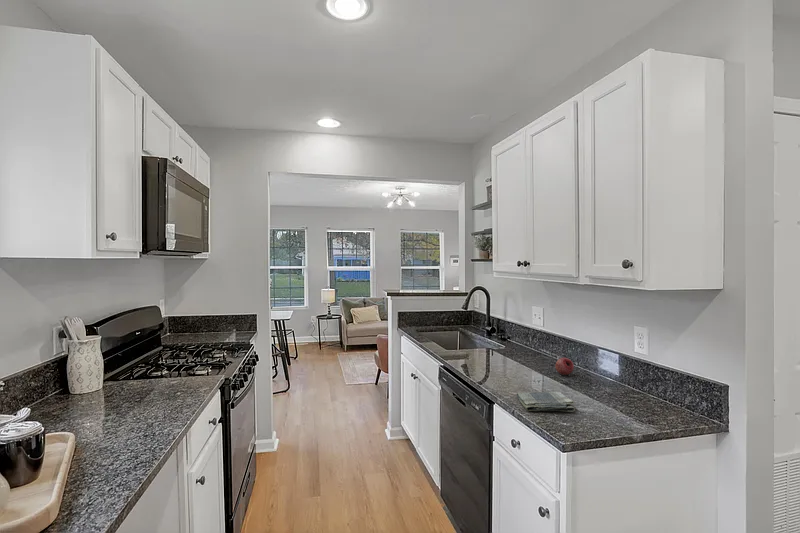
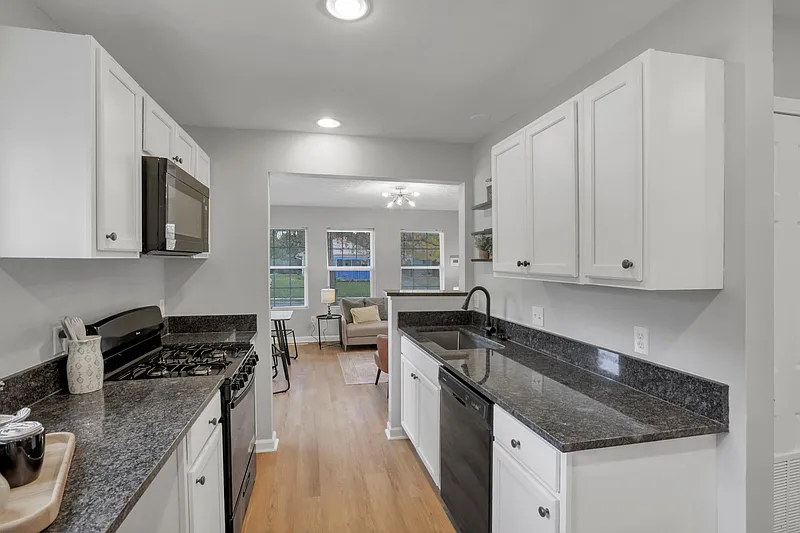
- fruit [554,357,575,376]
- dish towel [516,391,576,413]
